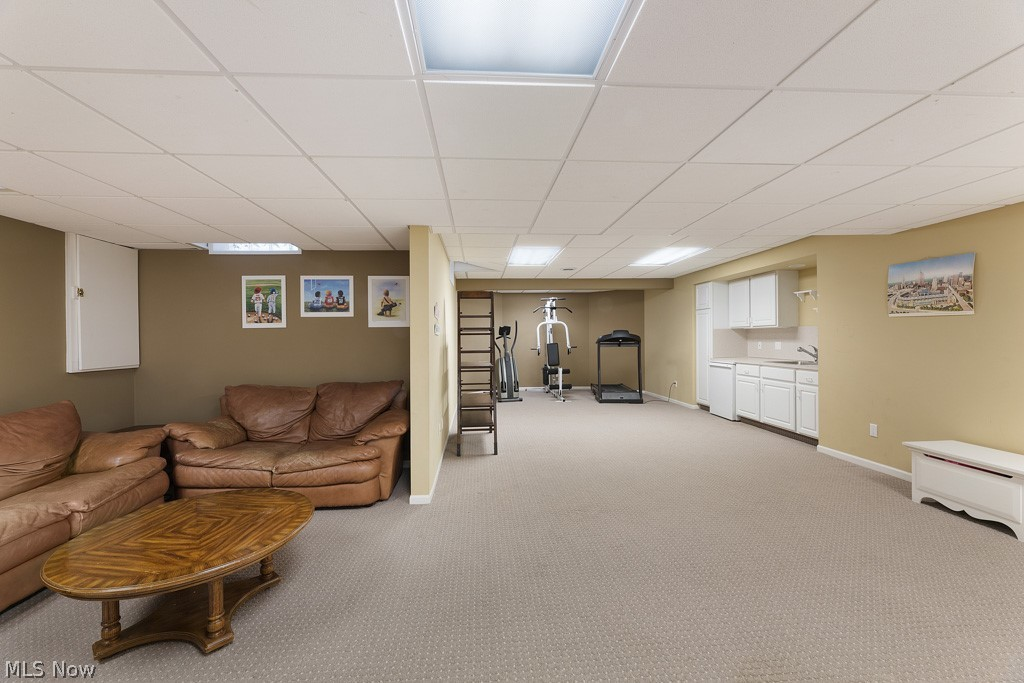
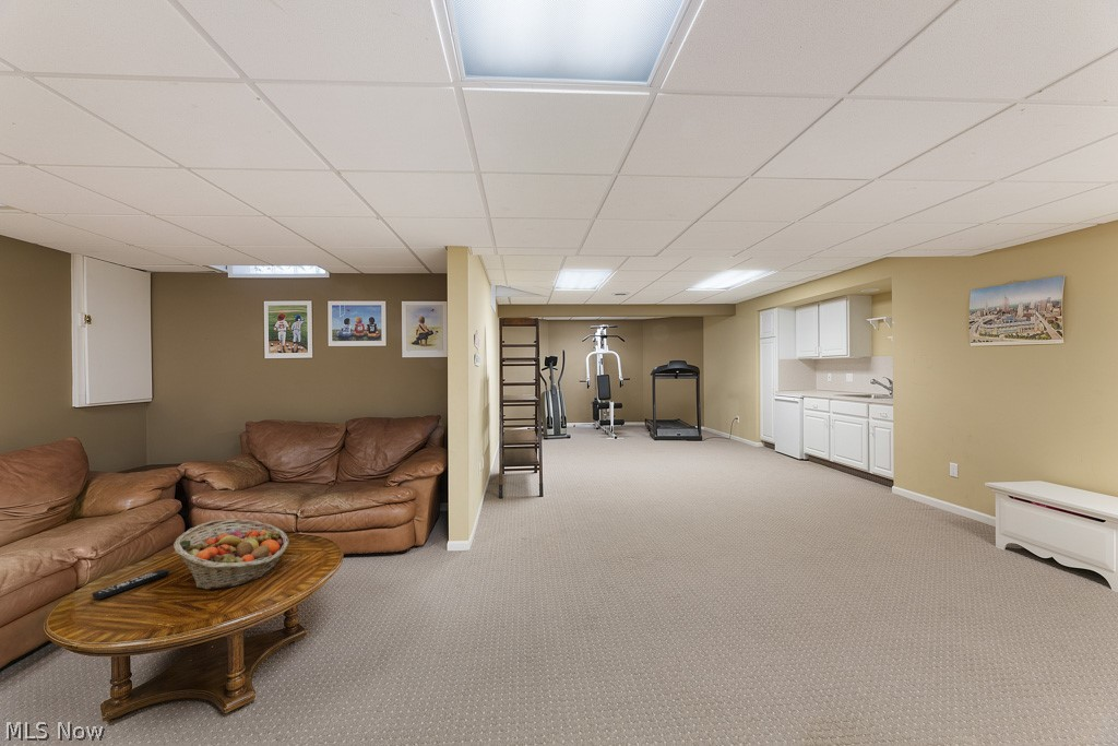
+ fruit basket [173,518,290,591]
+ remote control [91,568,170,600]
